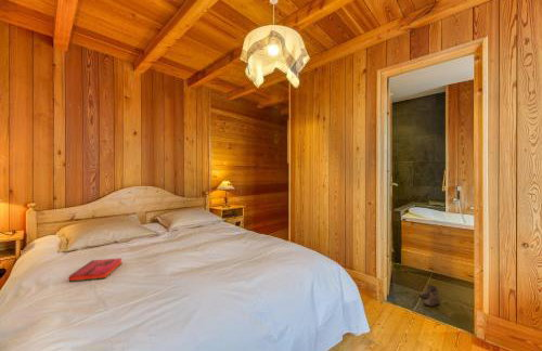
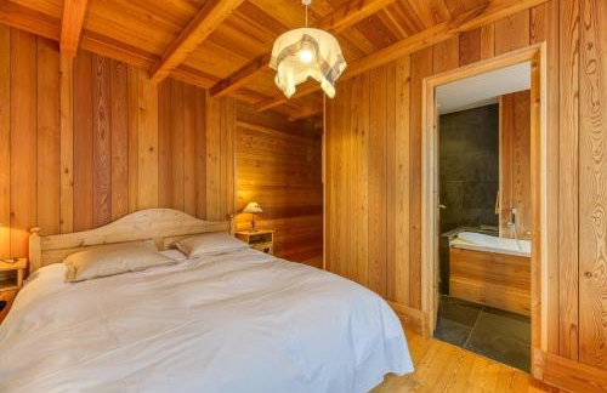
- boots [418,284,441,308]
- hardback book [68,257,124,283]
